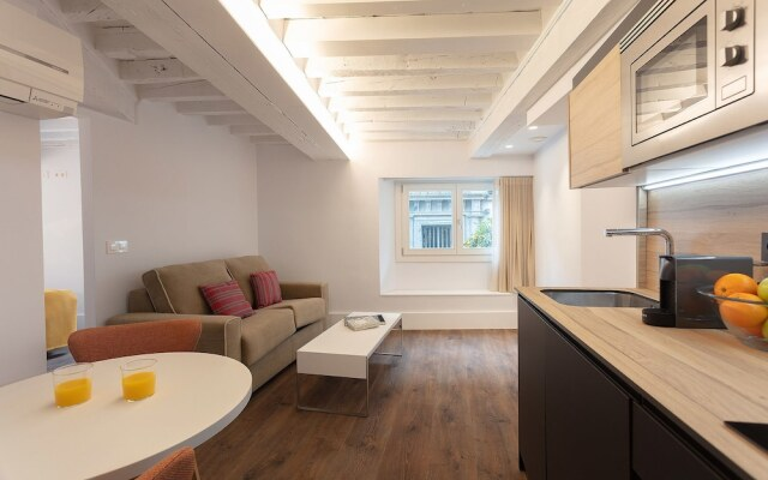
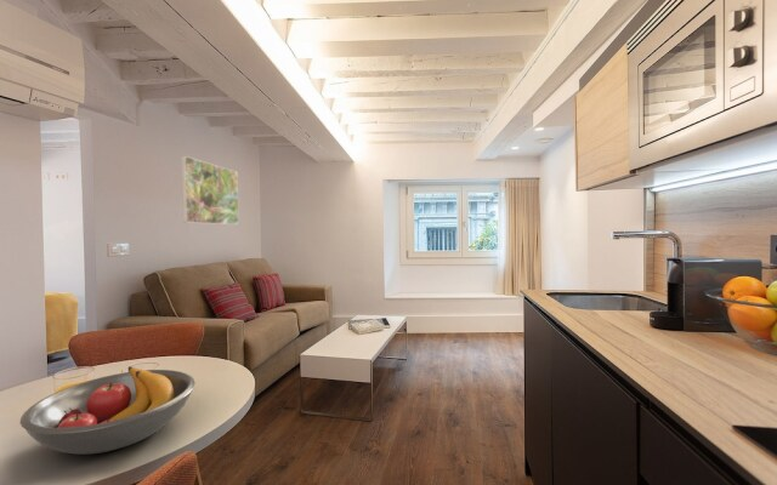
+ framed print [181,155,239,226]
+ fruit bowl [19,365,197,456]
